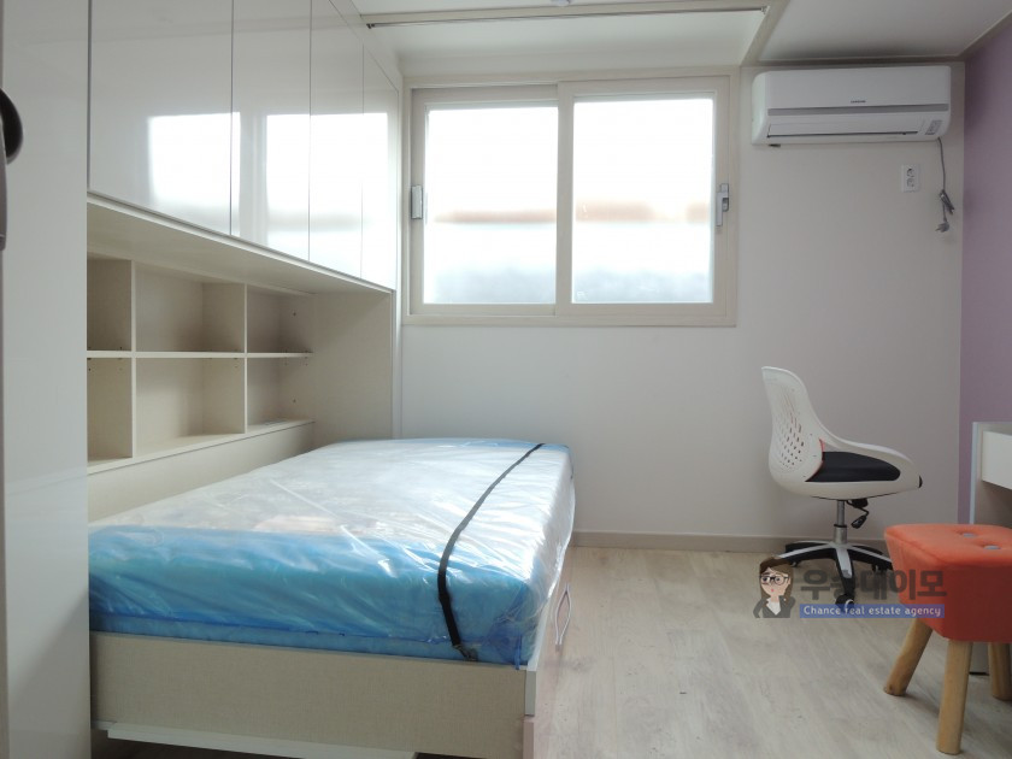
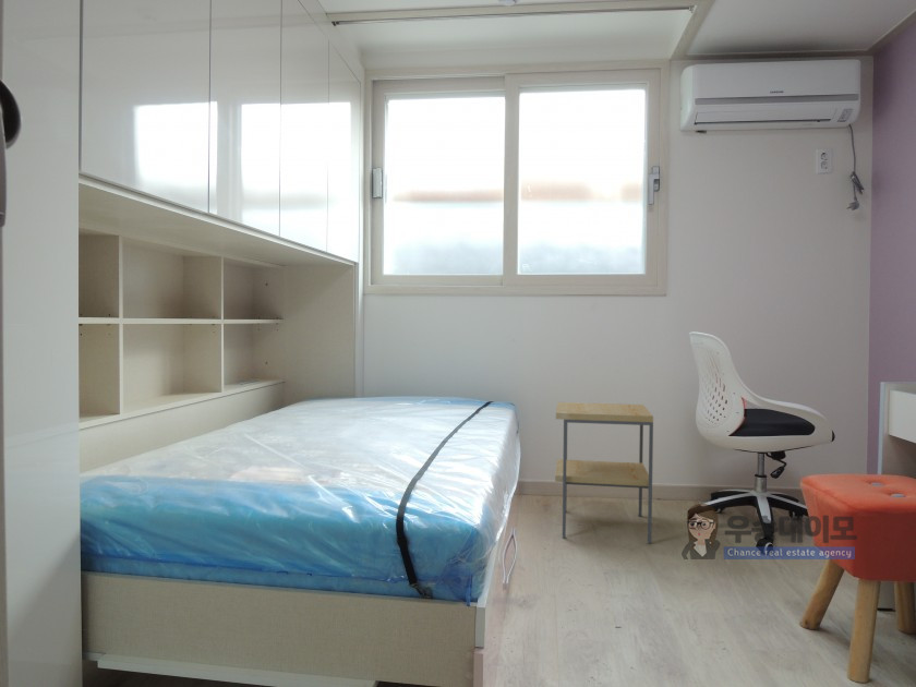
+ side table [554,401,654,544]
